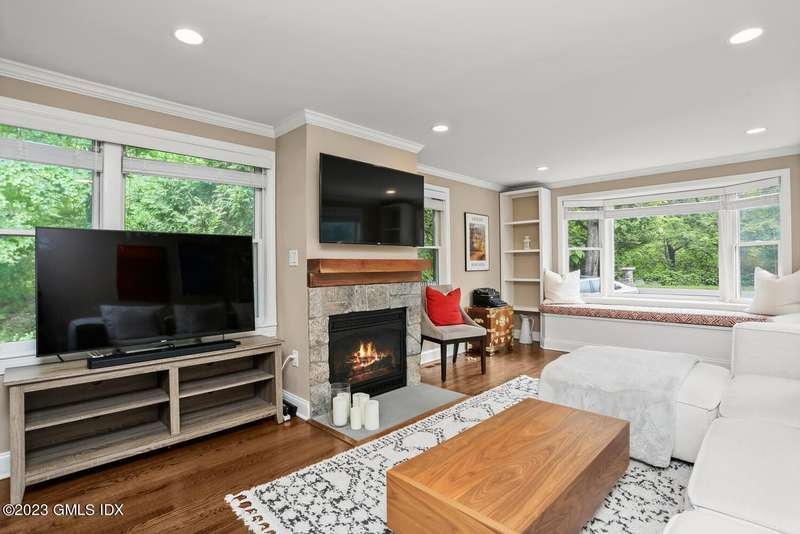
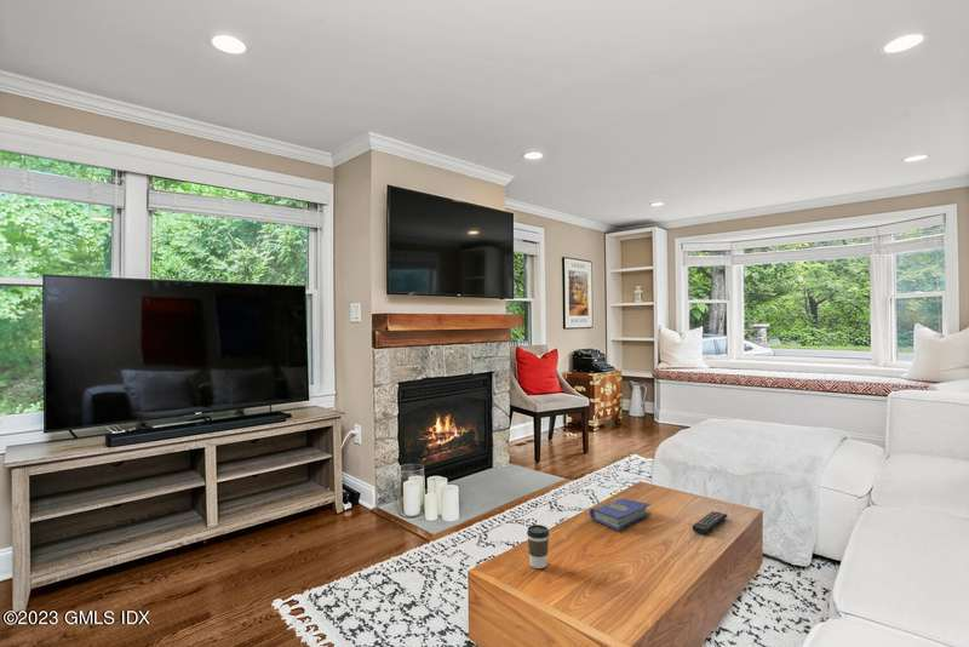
+ hardcover book [589,497,652,532]
+ remote control [690,510,729,536]
+ coffee cup [526,523,550,569]
